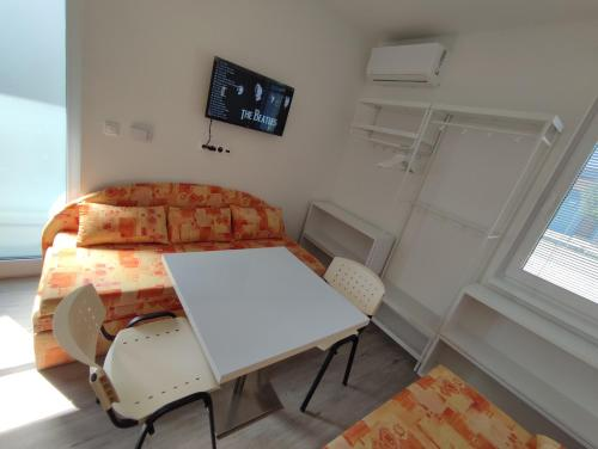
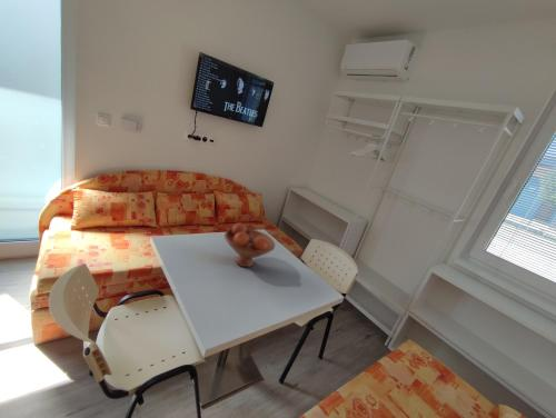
+ fruit bowl [224,222,276,268]
